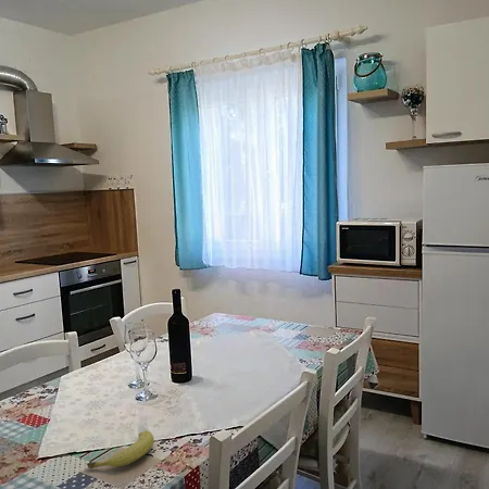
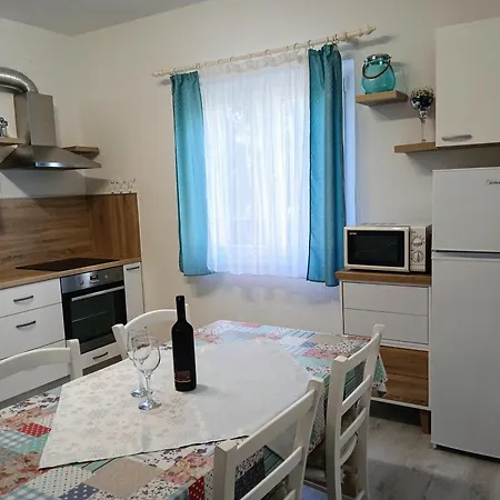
- fruit [86,429,155,469]
